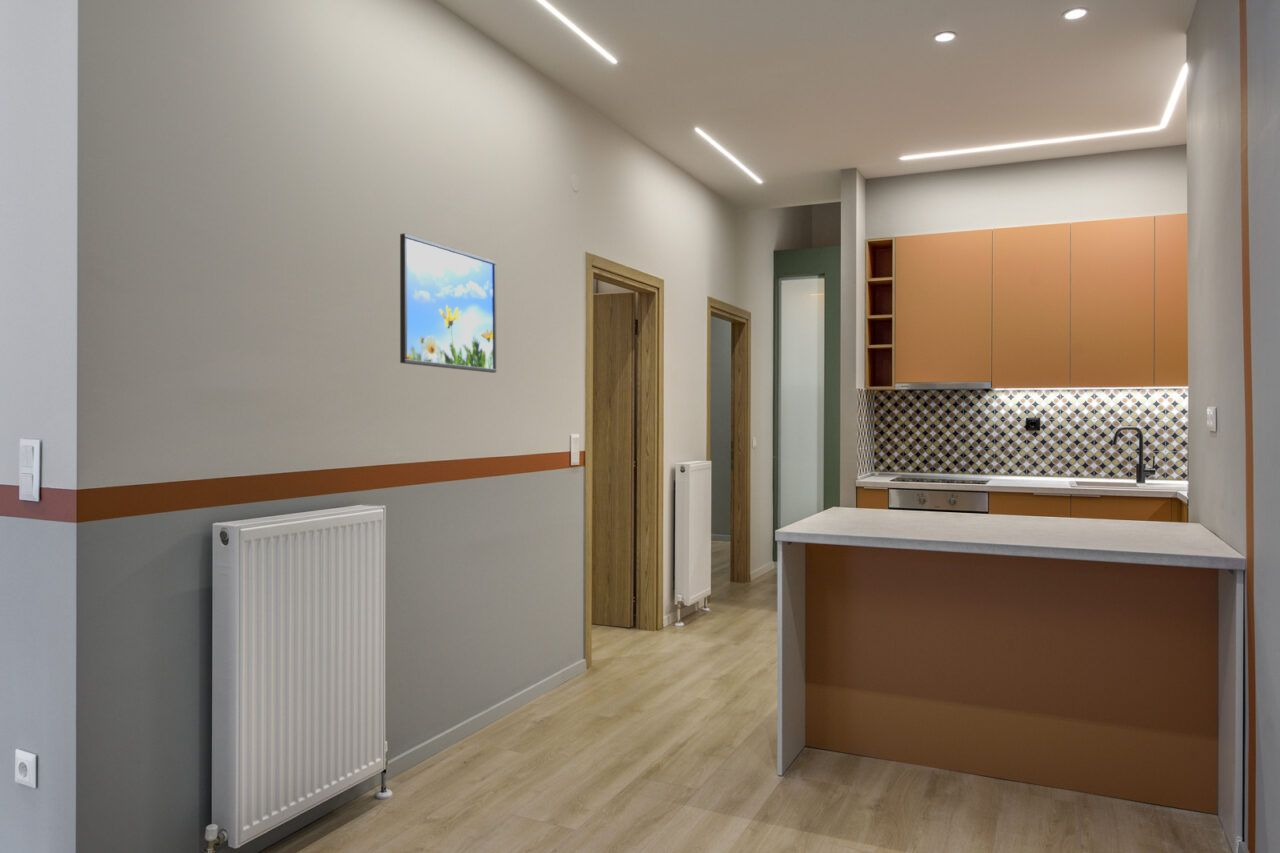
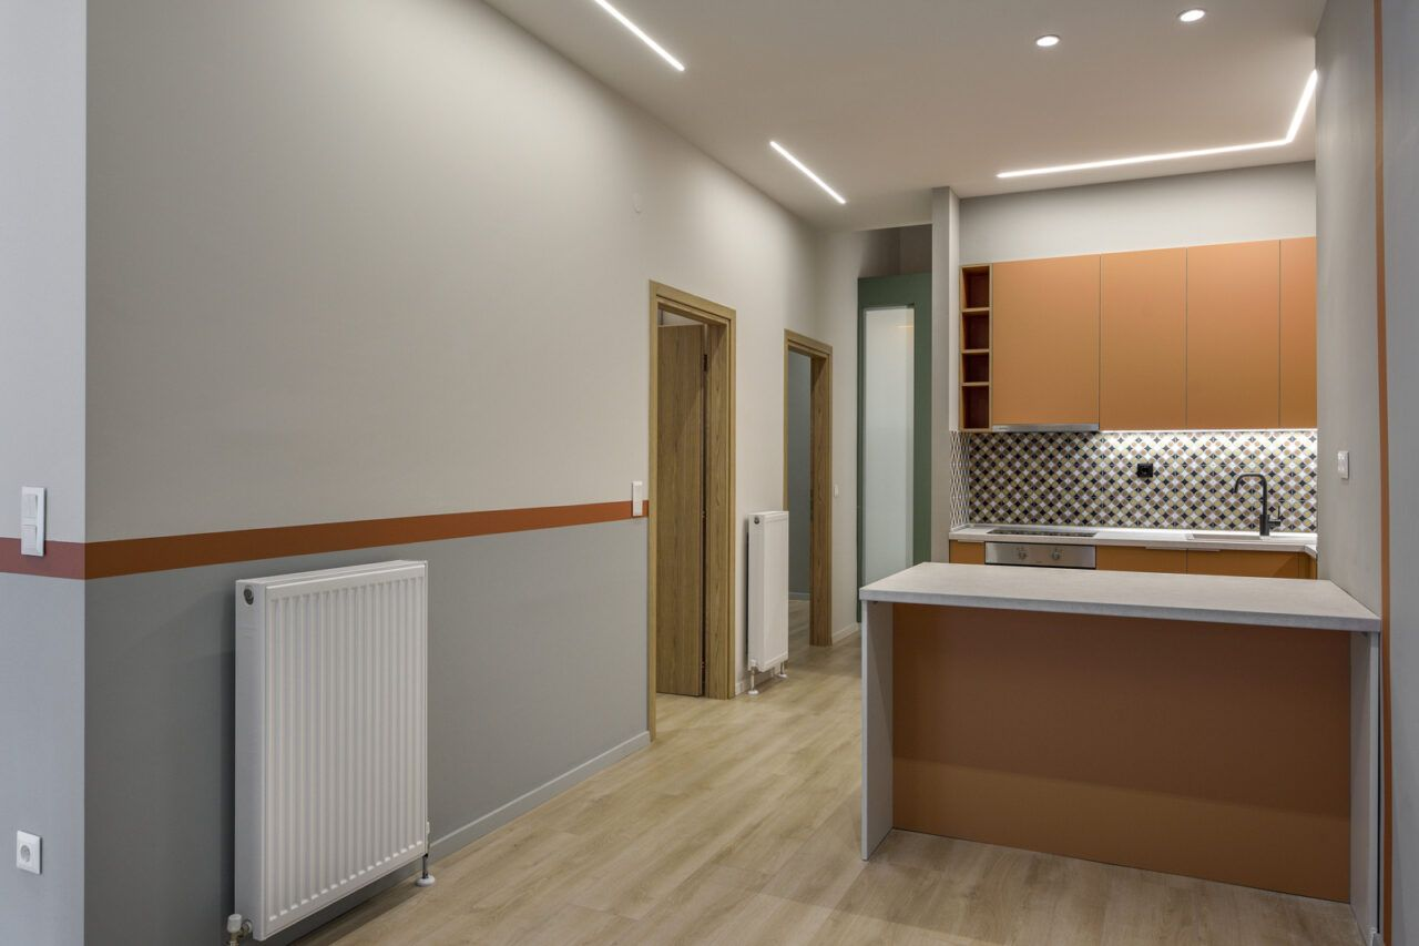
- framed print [399,232,497,374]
